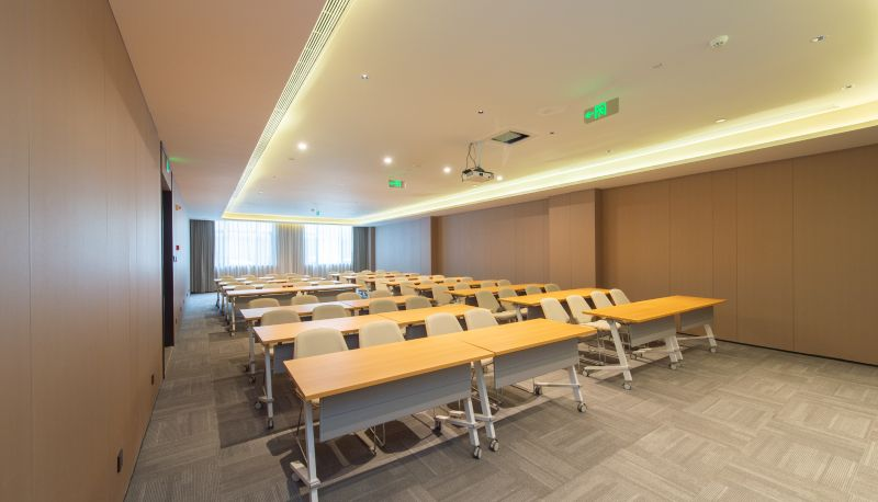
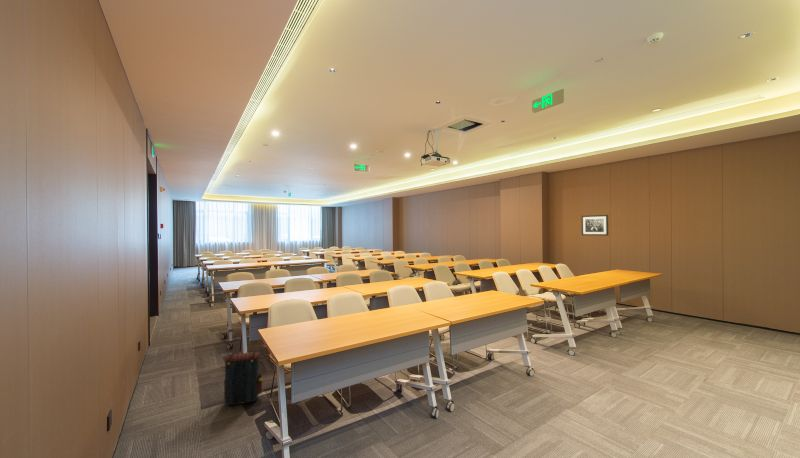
+ wall art [580,214,609,237]
+ satchel [223,351,264,406]
